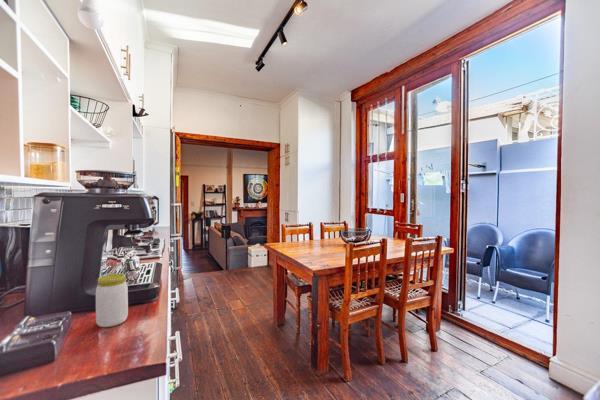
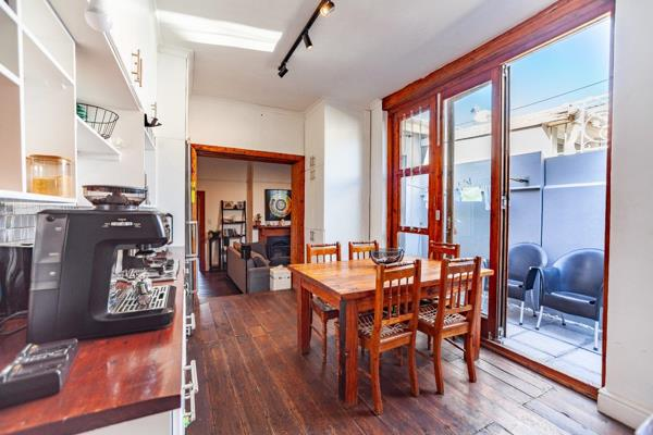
- jar [95,273,129,328]
